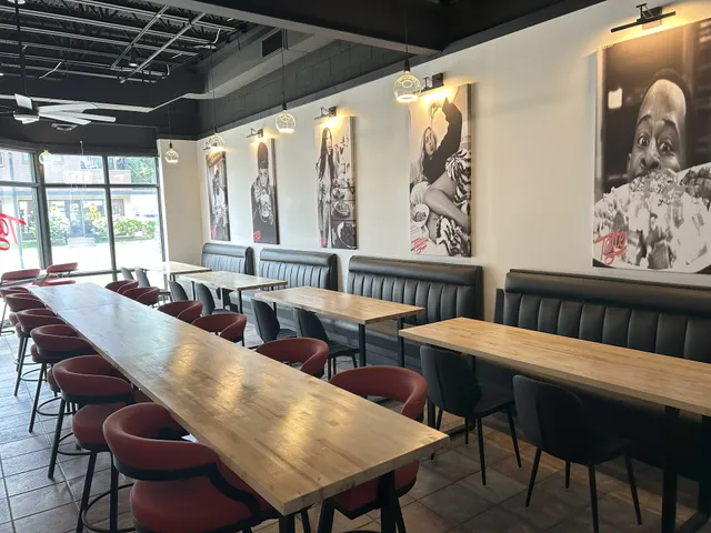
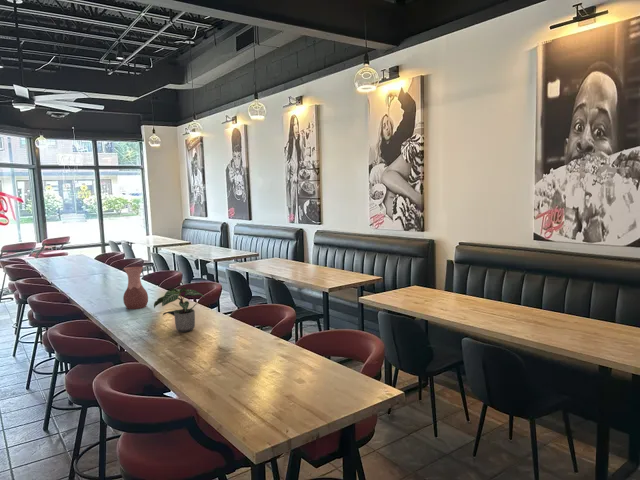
+ vase [122,266,149,310]
+ potted plant [153,287,205,333]
